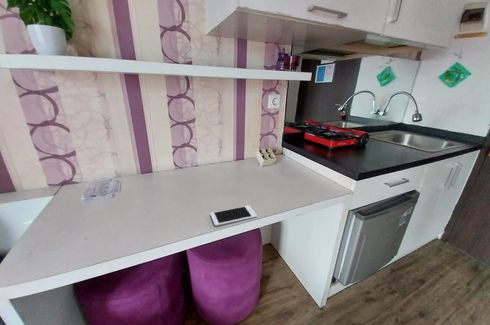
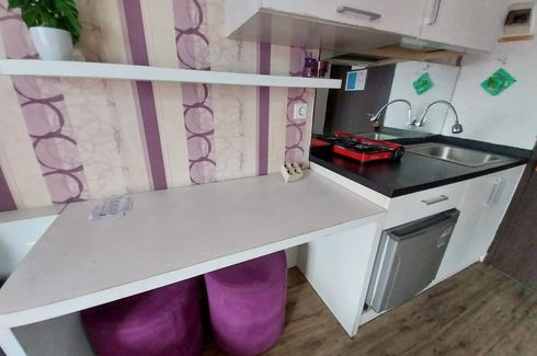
- cell phone [209,204,258,227]
